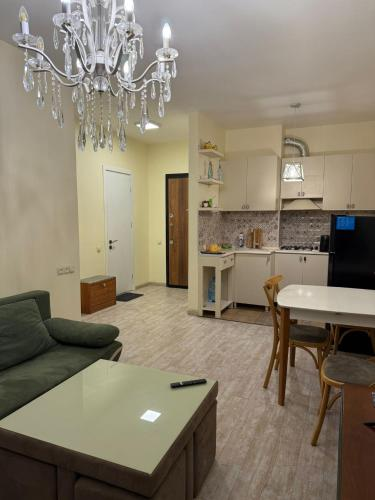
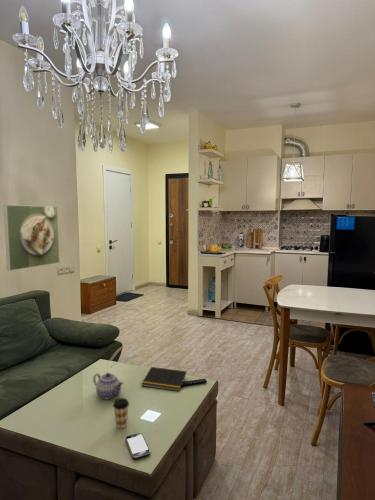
+ teapot [92,372,125,400]
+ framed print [3,204,61,272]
+ coffee cup [112,397,130,429]
+ smartphone [124,432,151,460]
+ notepad [141,366,187,392]
